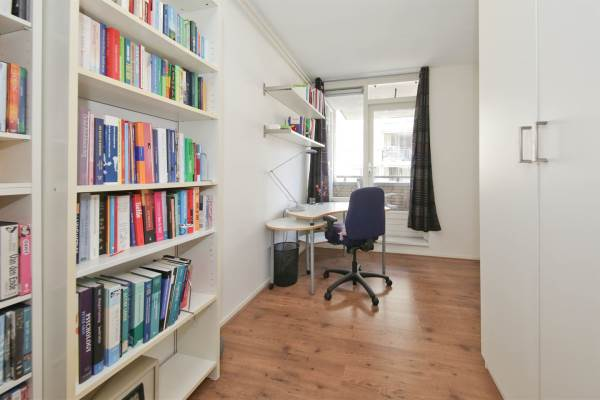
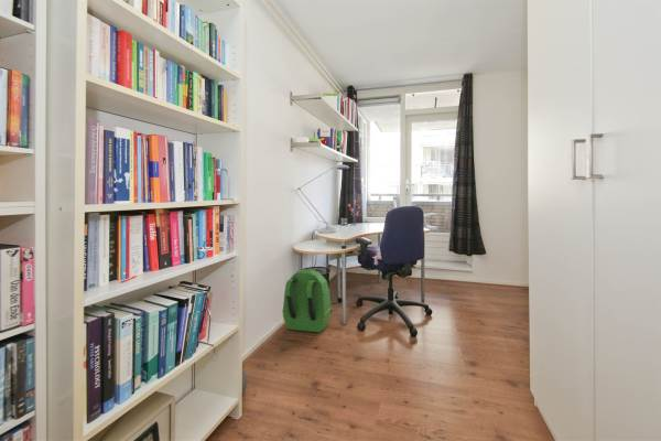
+ backpack [281,268,333,333]
